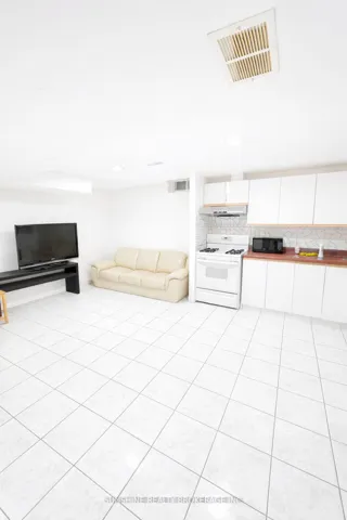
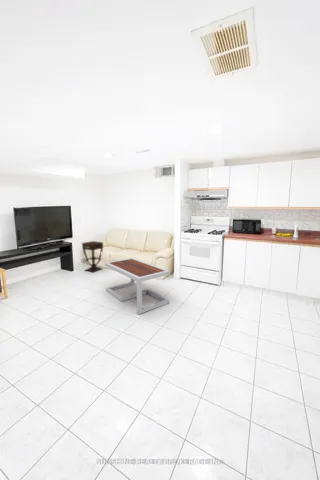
+ coffee table [104,257,171,315]
+ side table [81,240,104,273]
